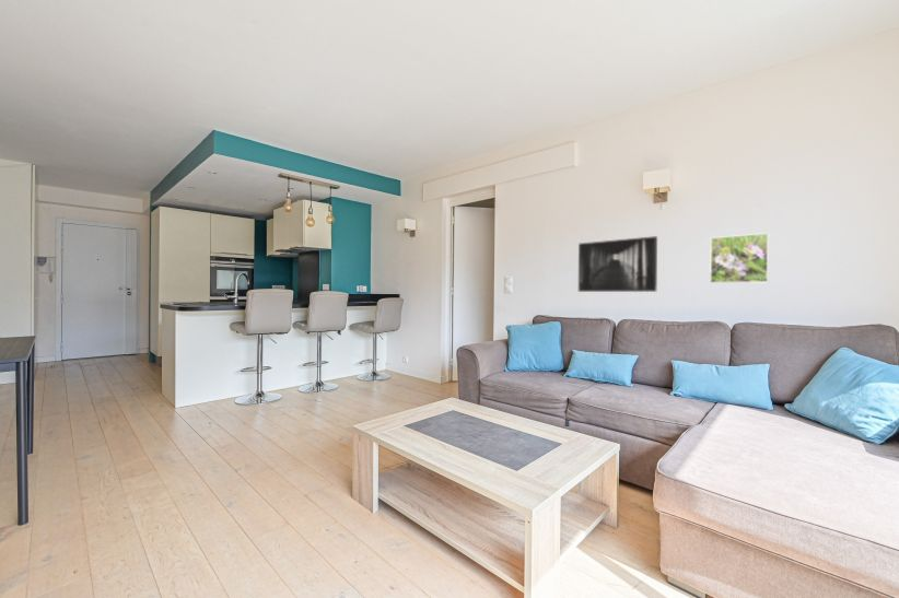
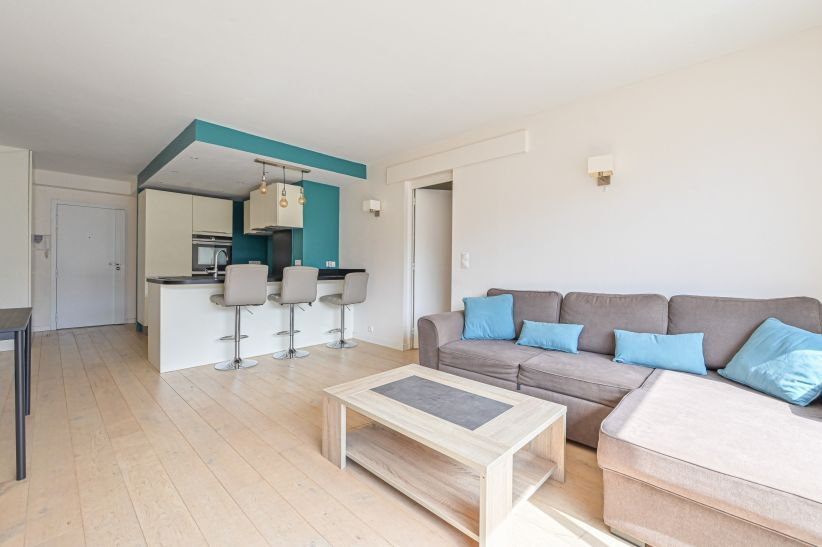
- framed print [577,235,658,293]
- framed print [709,232,770,284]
